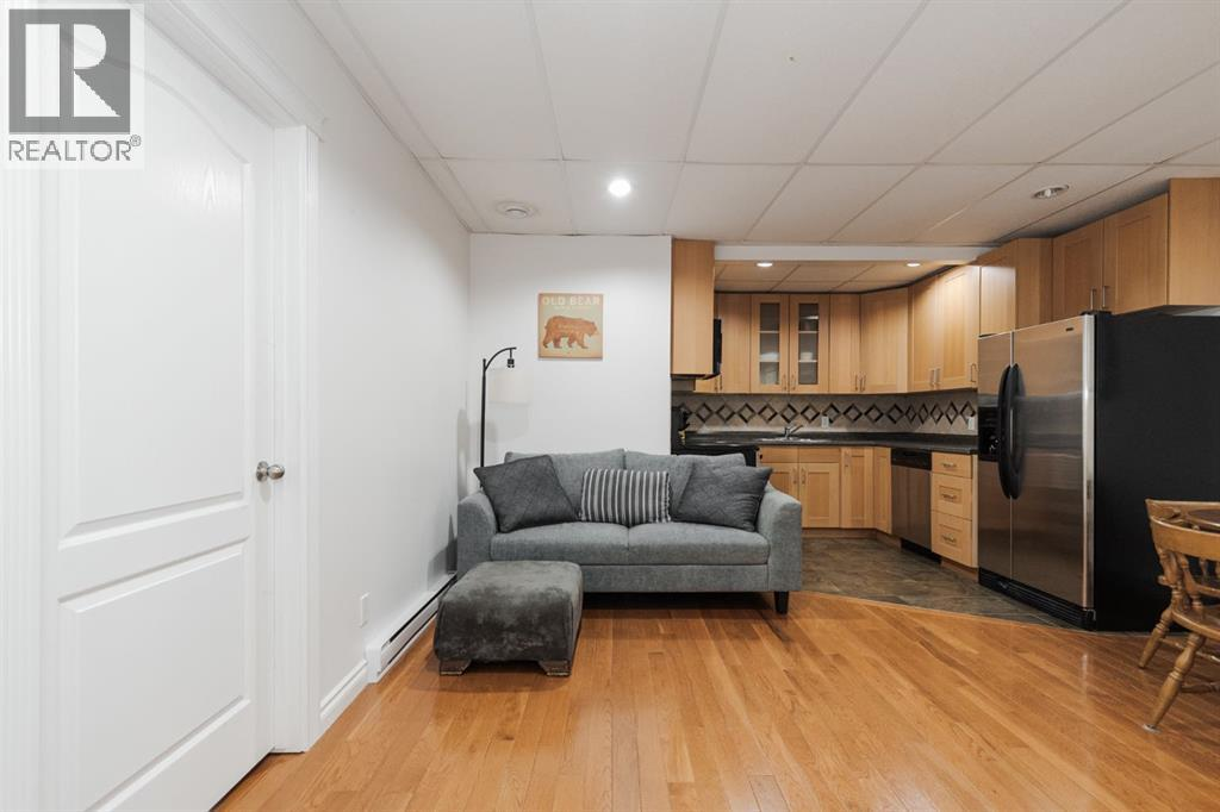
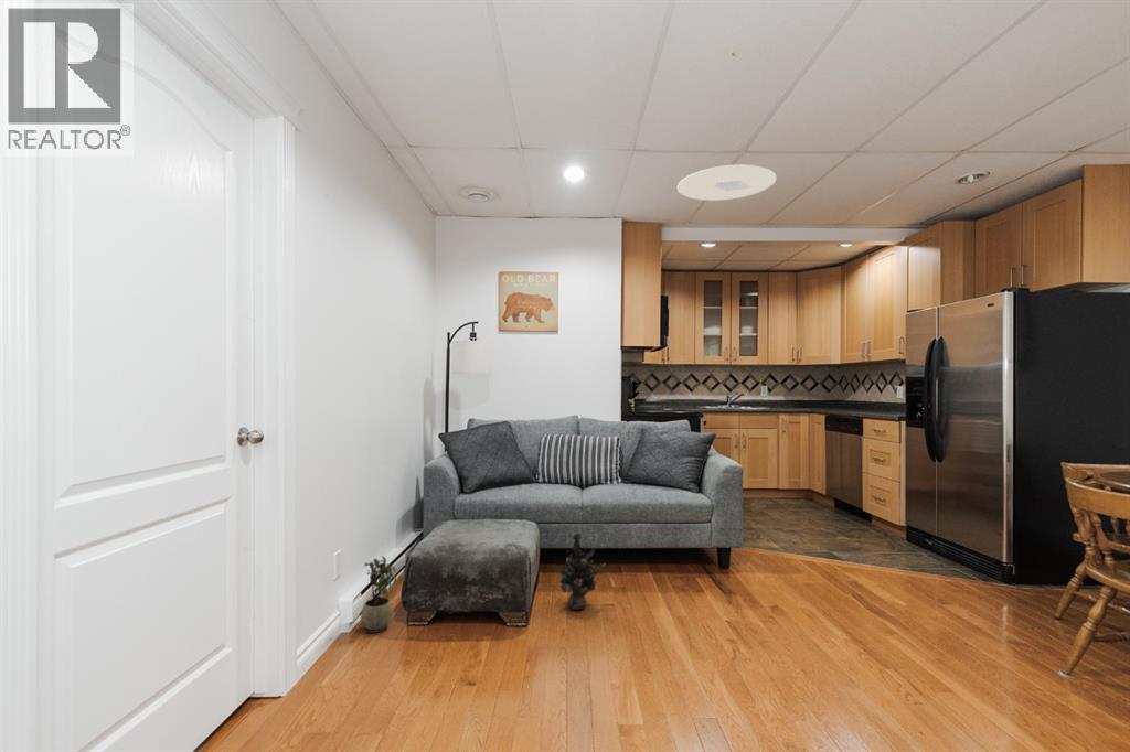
+ decorative plant [551,531,606,611]
+ potted plant [360,556,404,634]
+ ceiling light [676,164,778,202]
